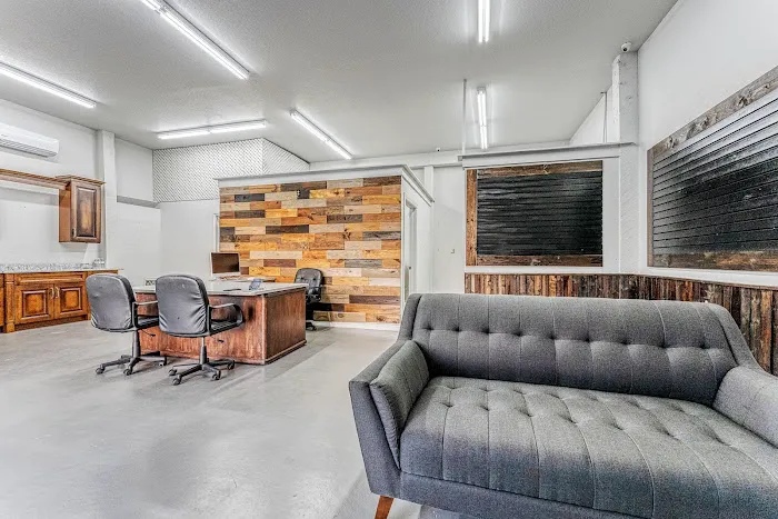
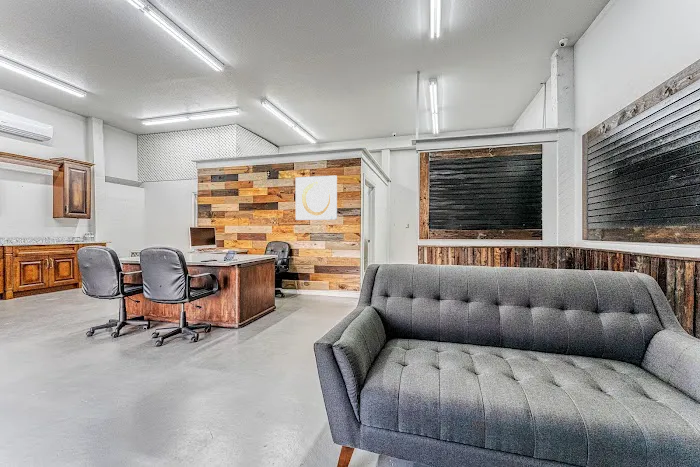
+ wall art [295,174,338,221]
